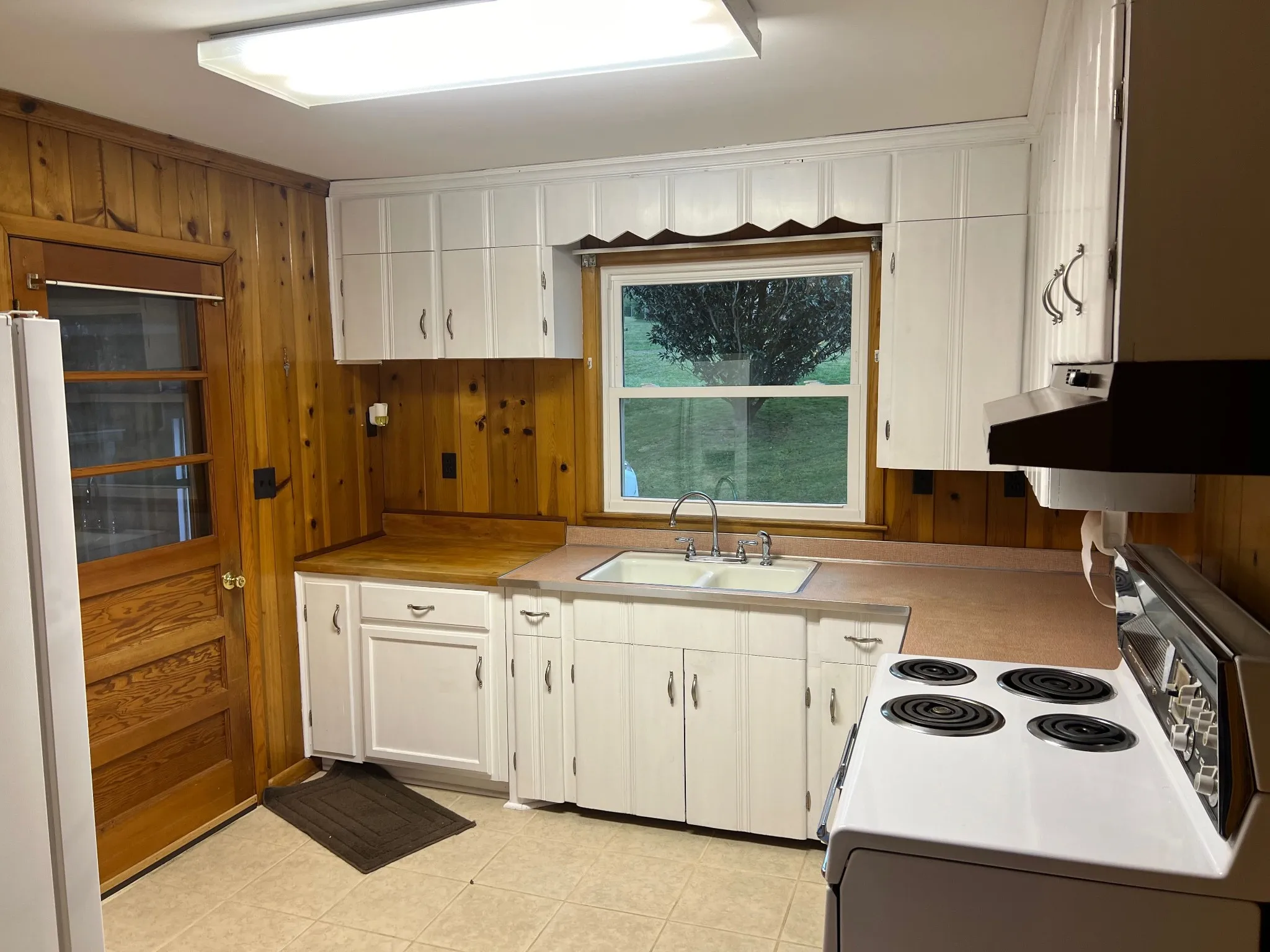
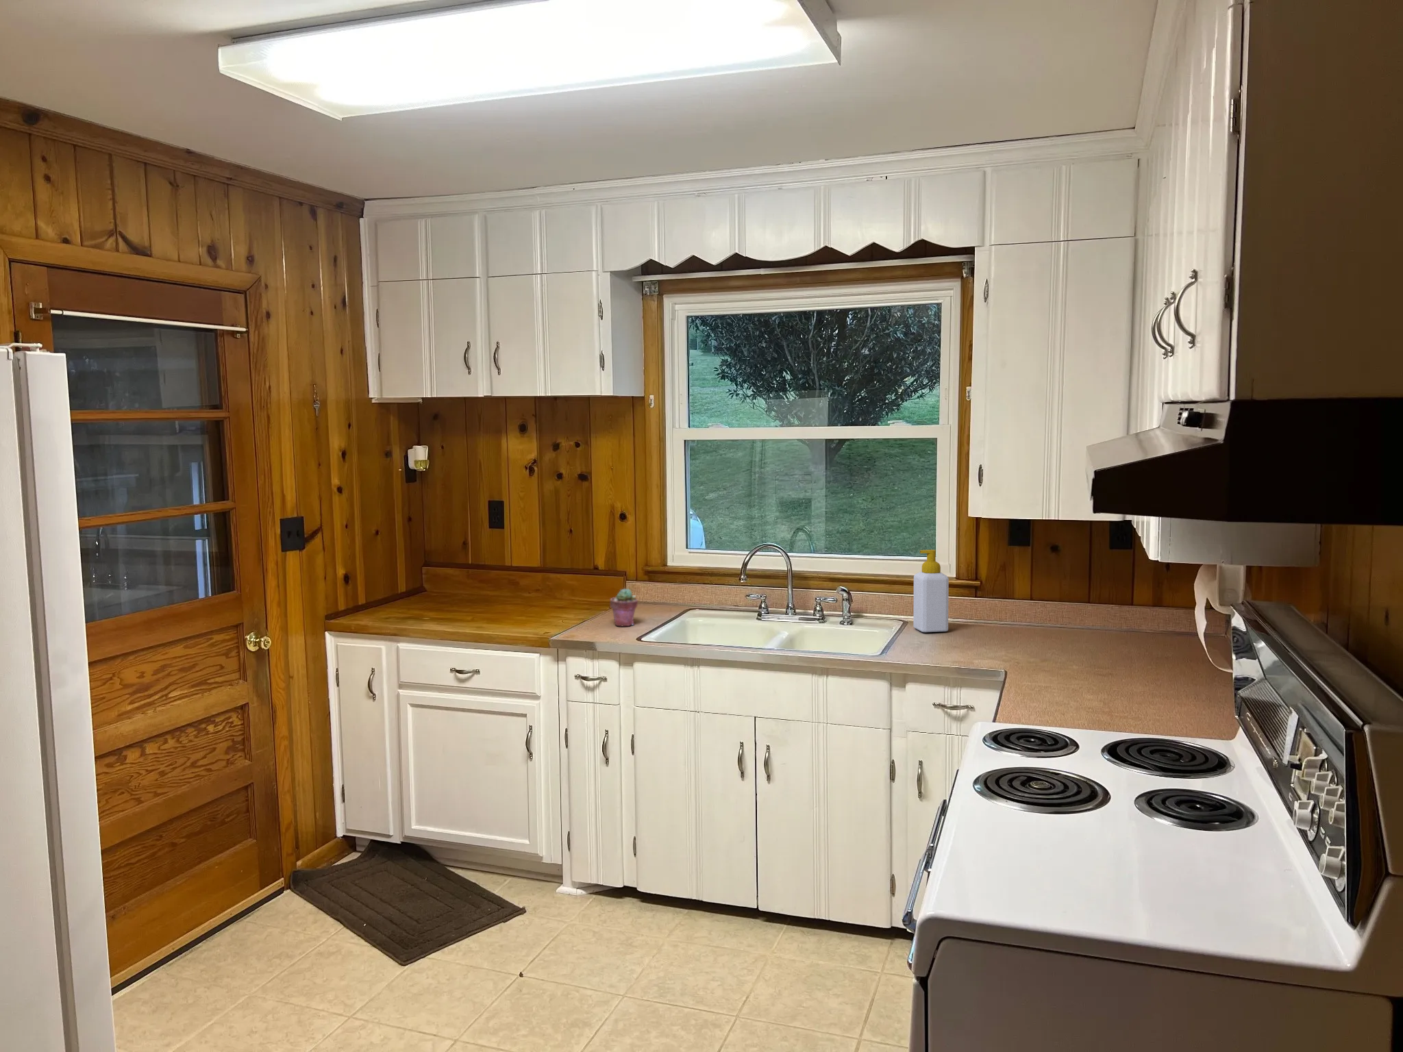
+ potted succulent [610,588,639,627]
+ soap bottle [913,549,949,633]
